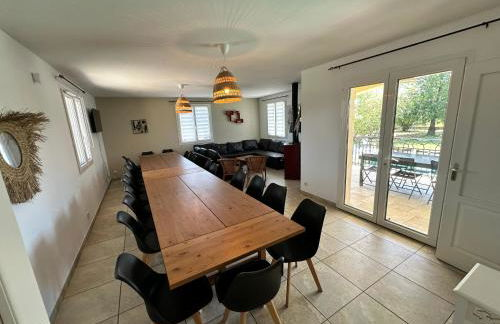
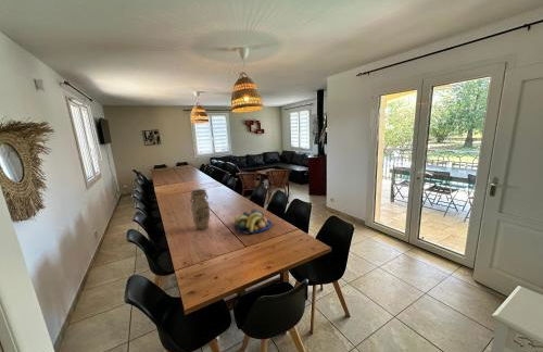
+ fruit bowl [233,208,273,235]
+ vase [189,188,211,230]
